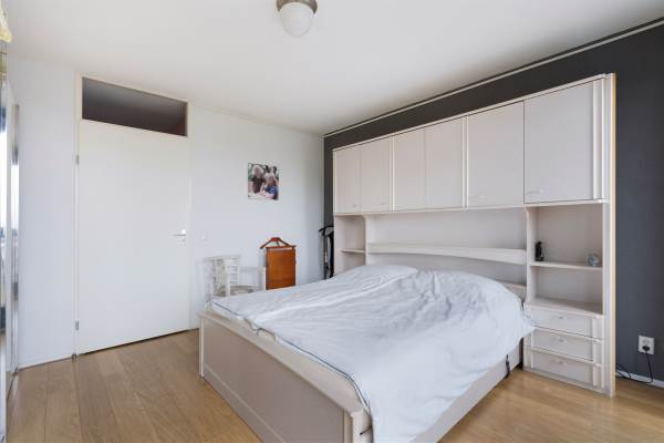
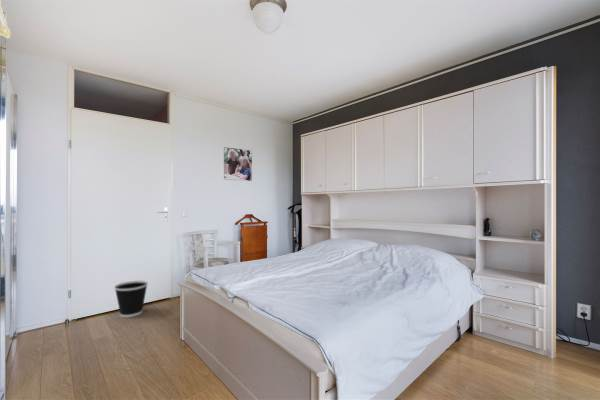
+ wastebasket [113,280,149,318]
